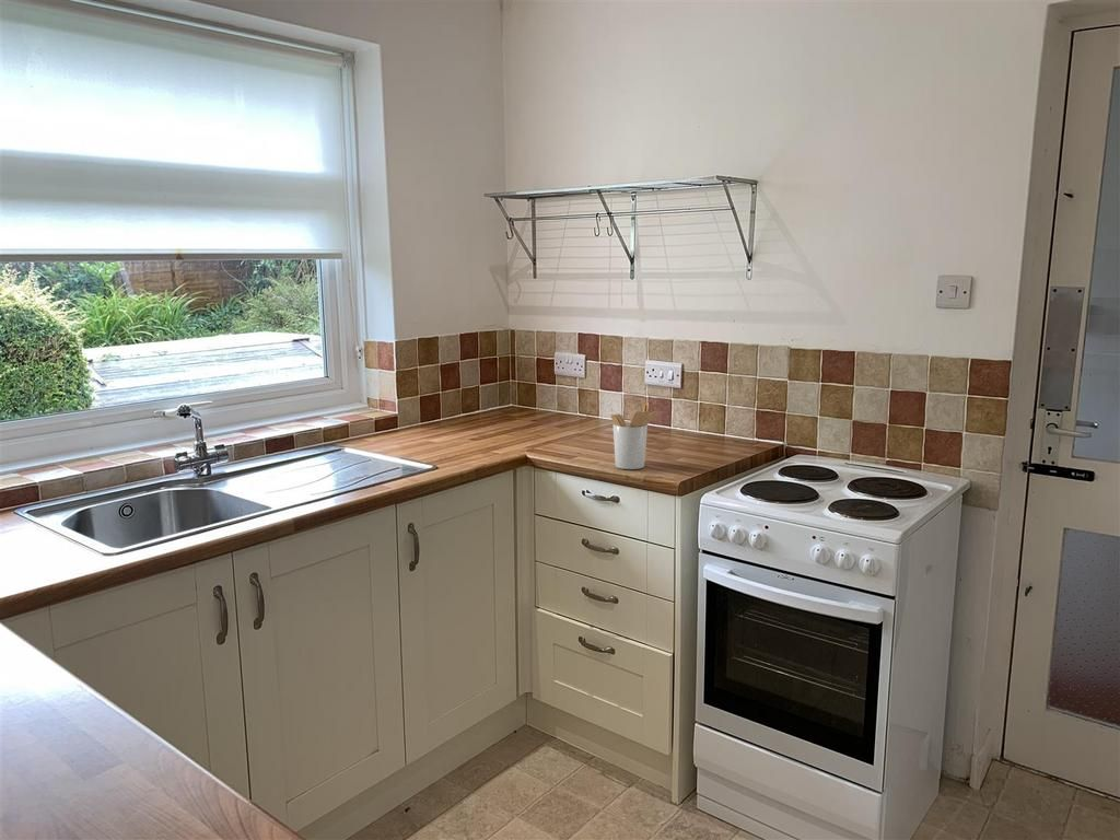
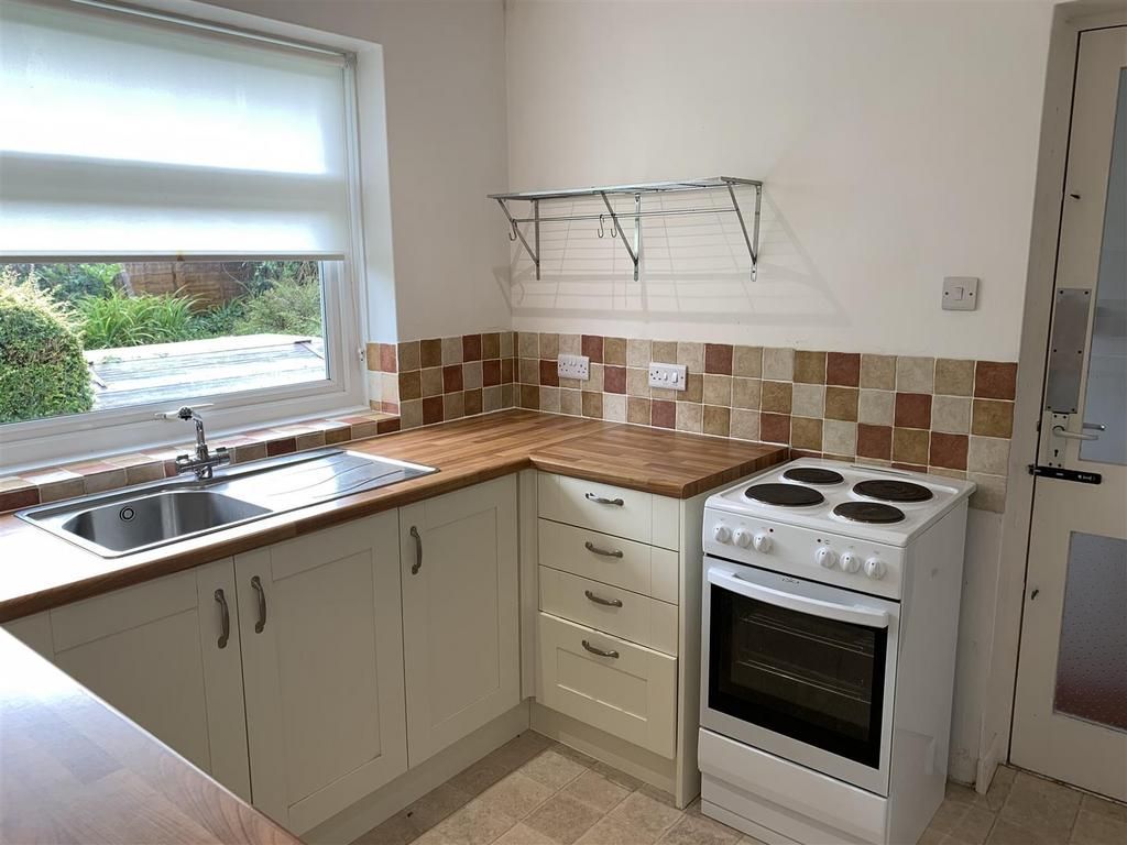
- utensil holder [609,401,660,470]
